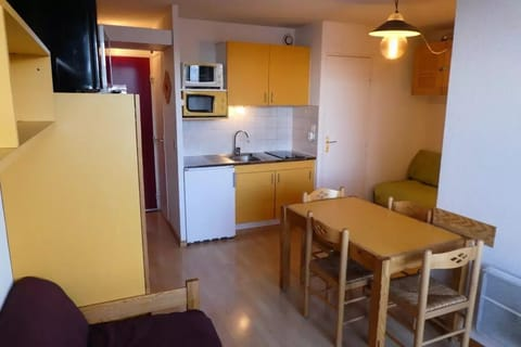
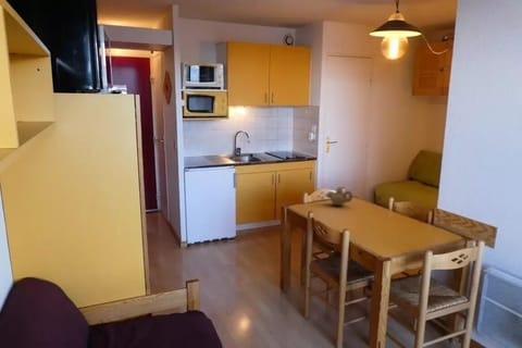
+ teapot [325,186,353,207]
